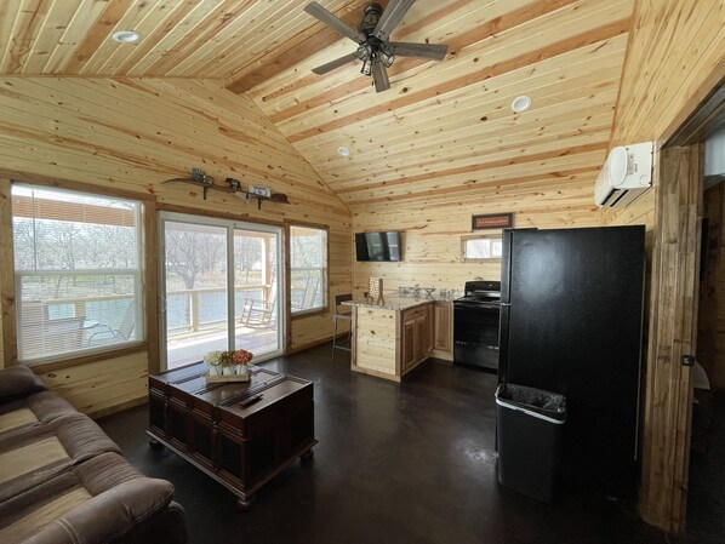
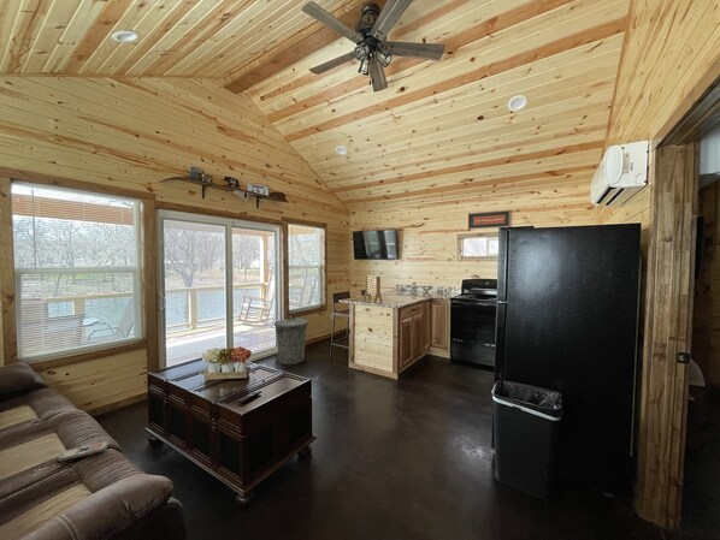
+ remote control [57,440,110,463]
+ trash can [273,315,309,366]
